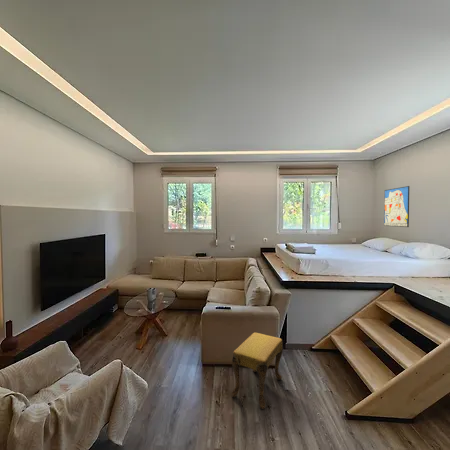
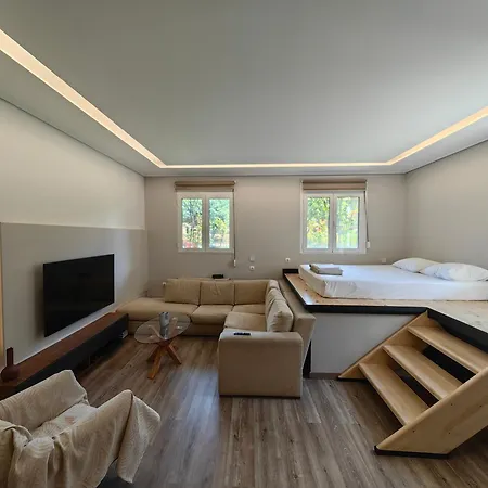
- wall art [383,185,410,228]
- footstool [231,332,284,410]
